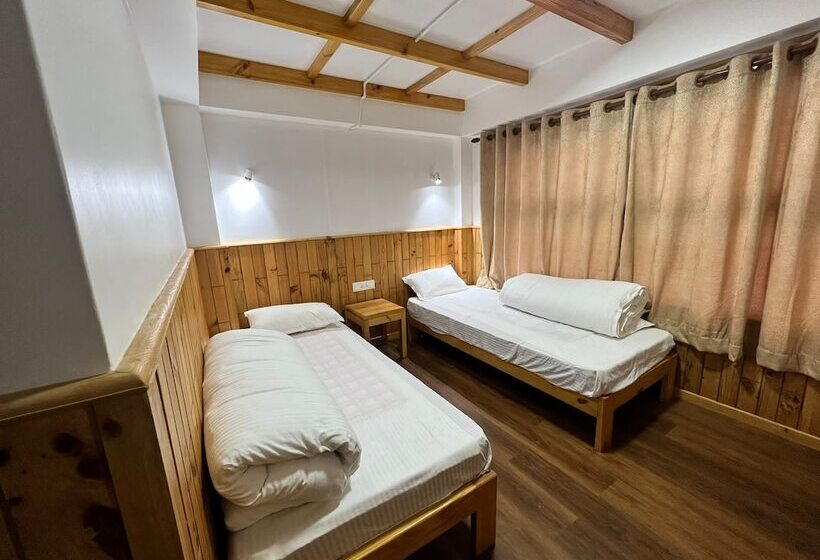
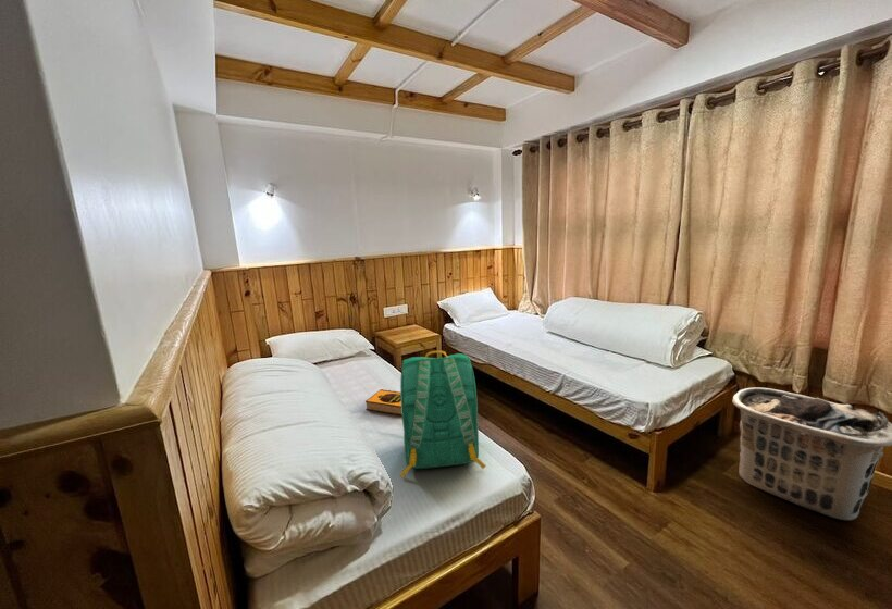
+ backpack [399,350,487,478]
+ clothes hamper [731,386,892,522]
+ hardback book [364,388,402,417]
